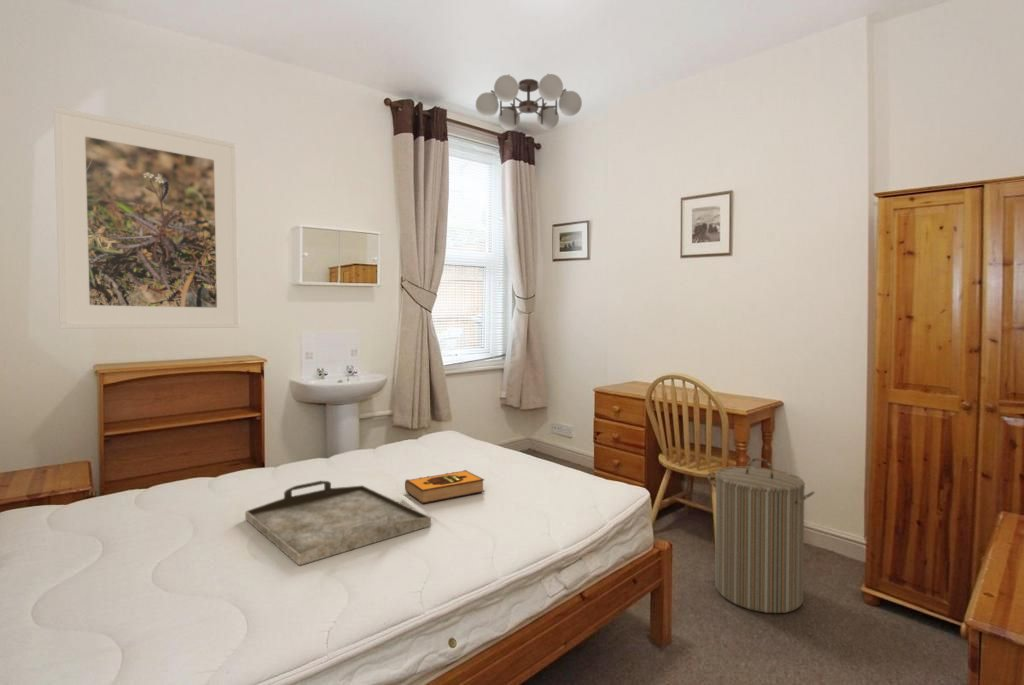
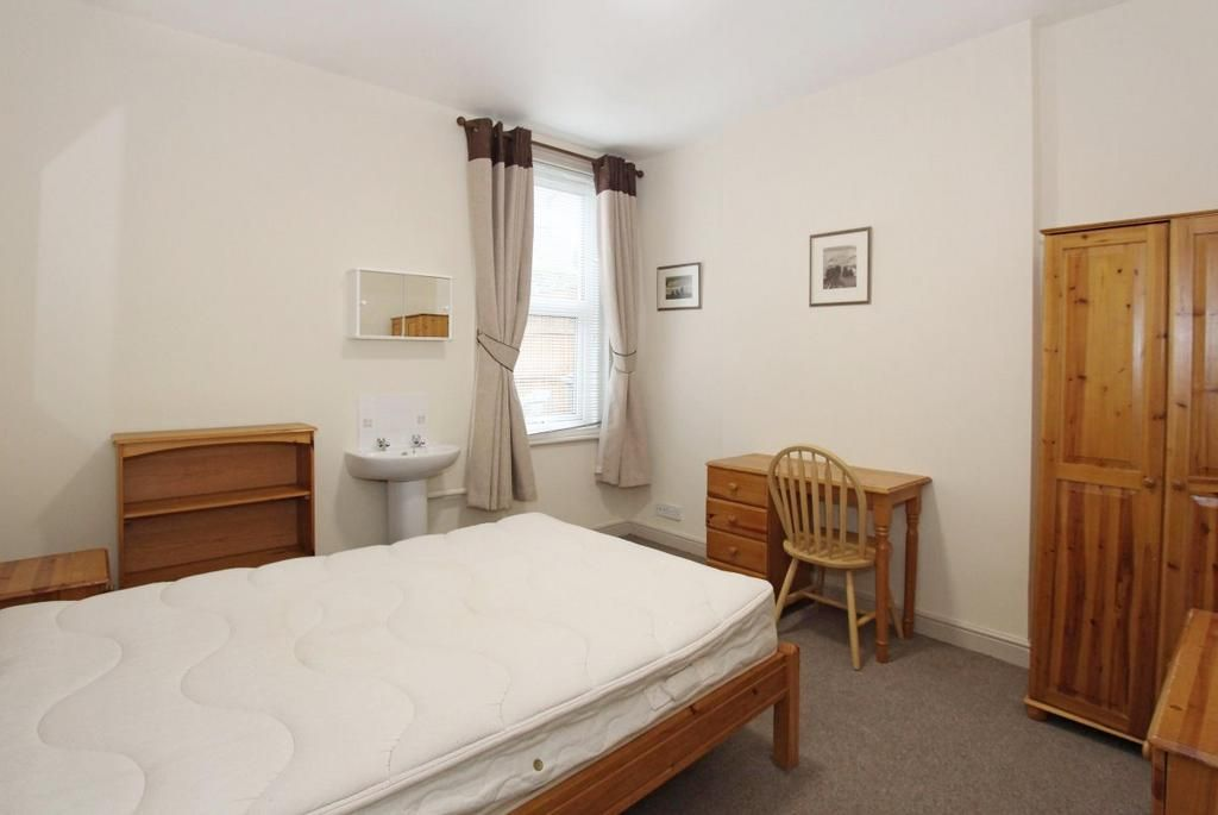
- light fixture [475,73,583,131]
- laundry hamper [707,457,815,614]
- hardback book [404,469,486,505]
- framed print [53,106,240,329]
- serving tray [244,480,432,566]
